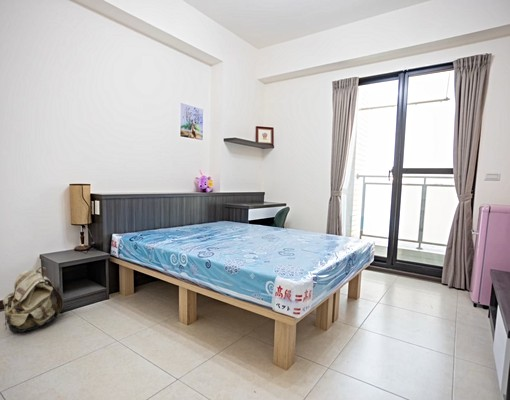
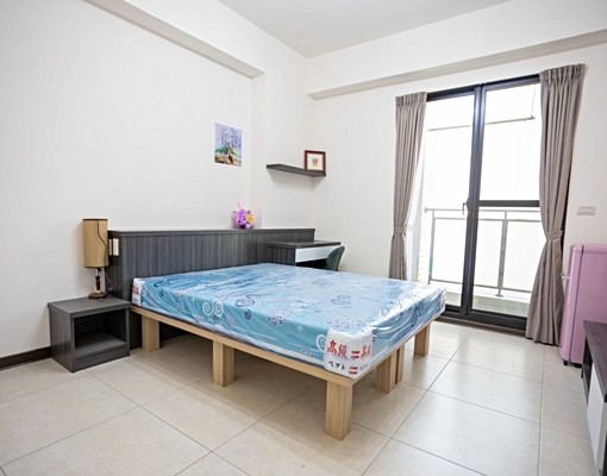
- backpack [2,266,64,334]
